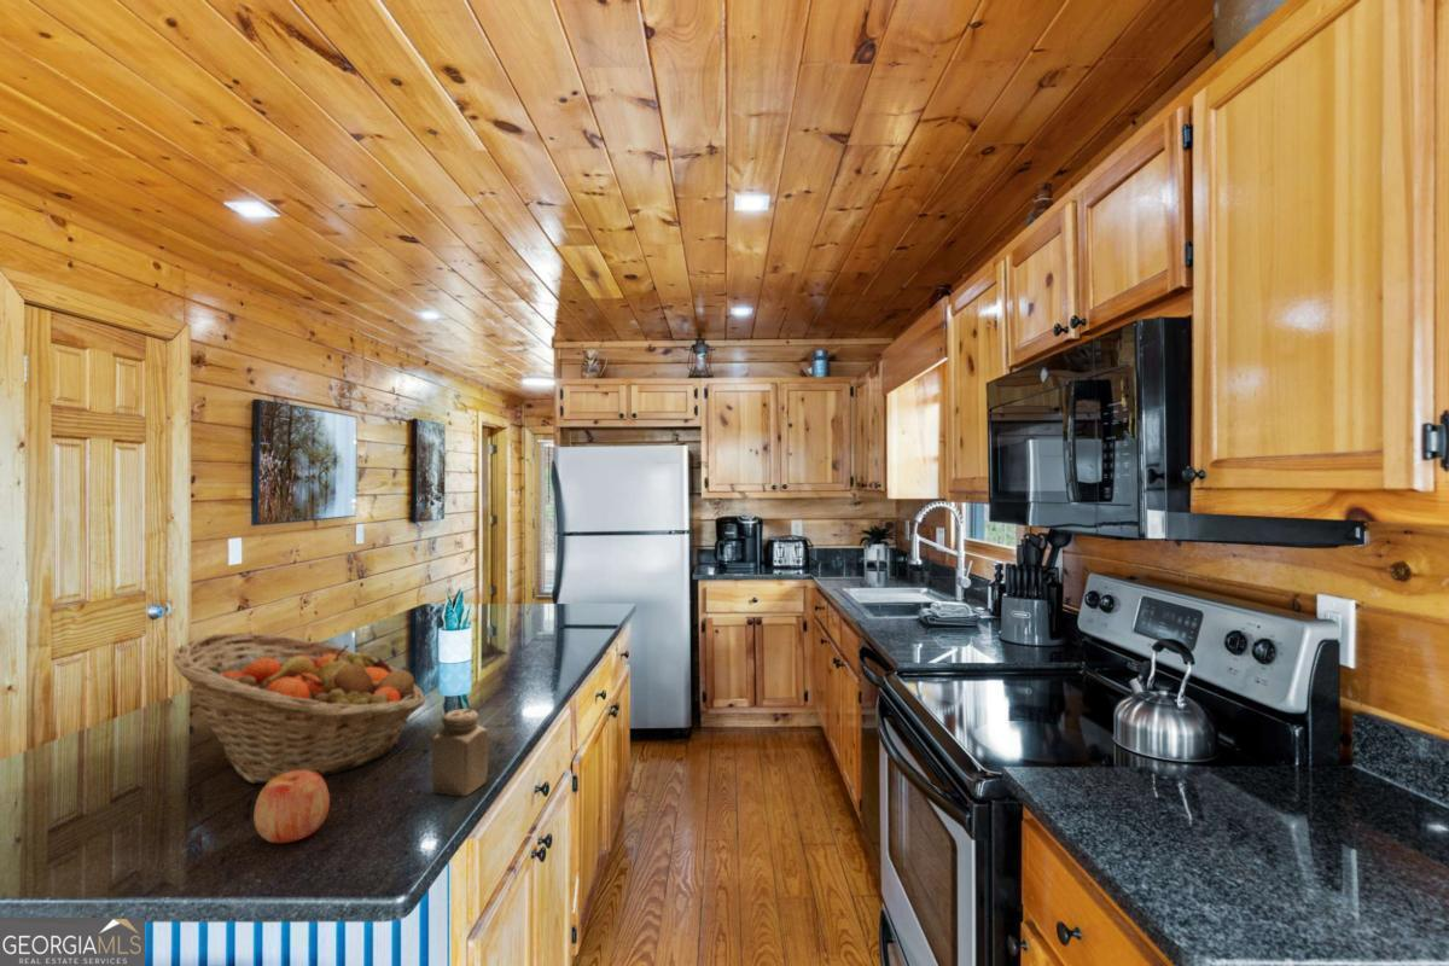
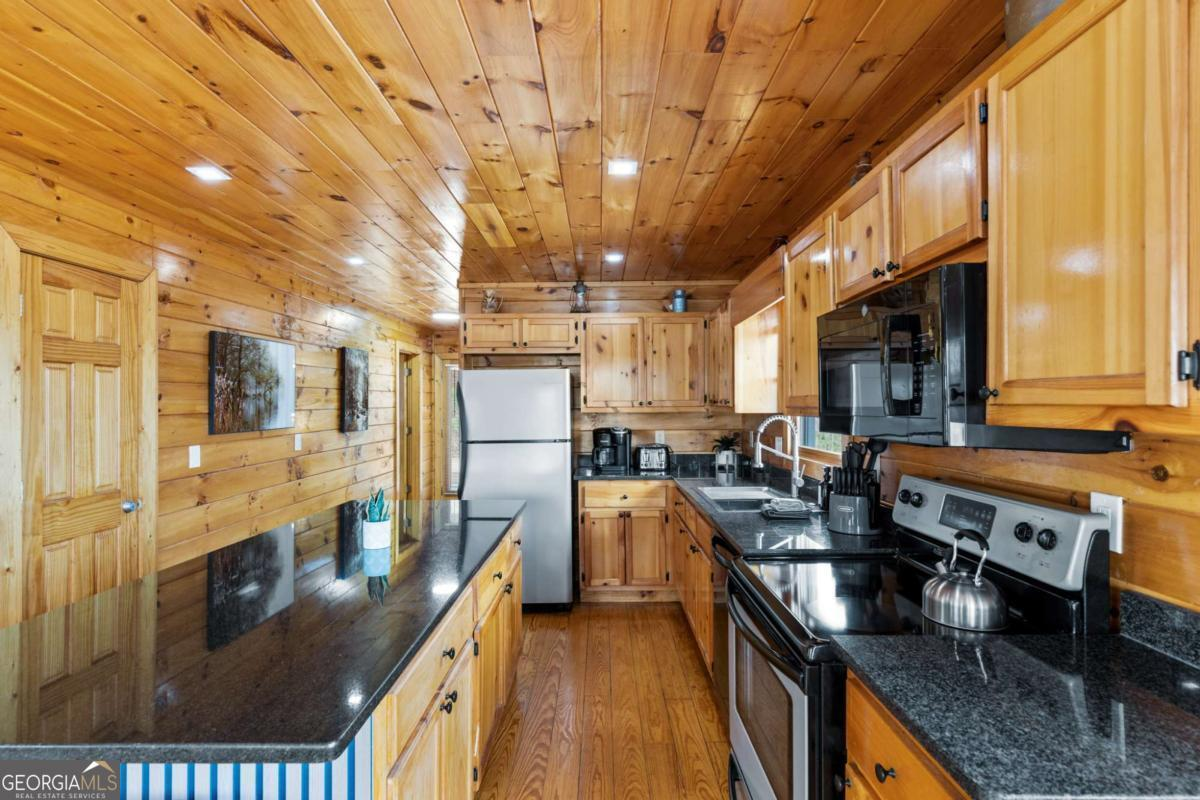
- apple [252,770,331,844]
- fruit basket [171,632,426,785]
- salt shaker [431,708,489,798]
